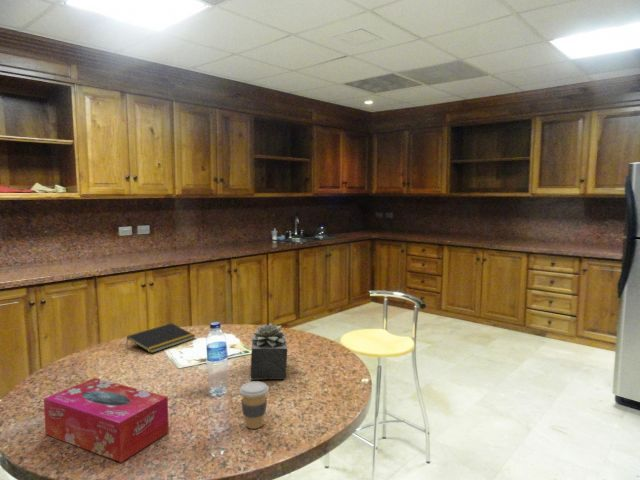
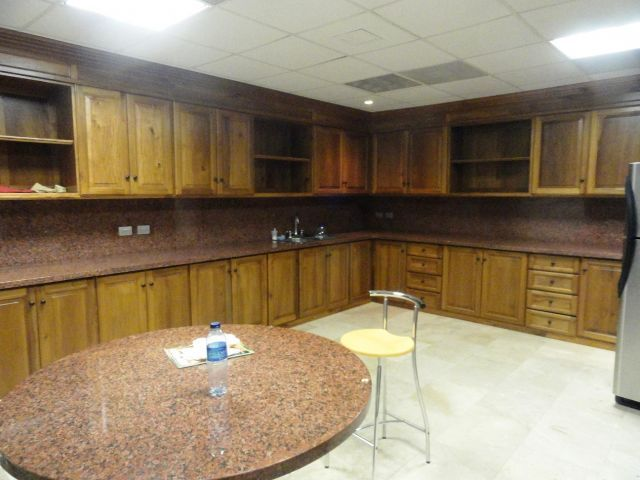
- succulent plant [249,322,288,380]
- notepad [125,322,197,354]
- tissue box [43,377,170,463]
- coffee cup [238,380,270,430]
